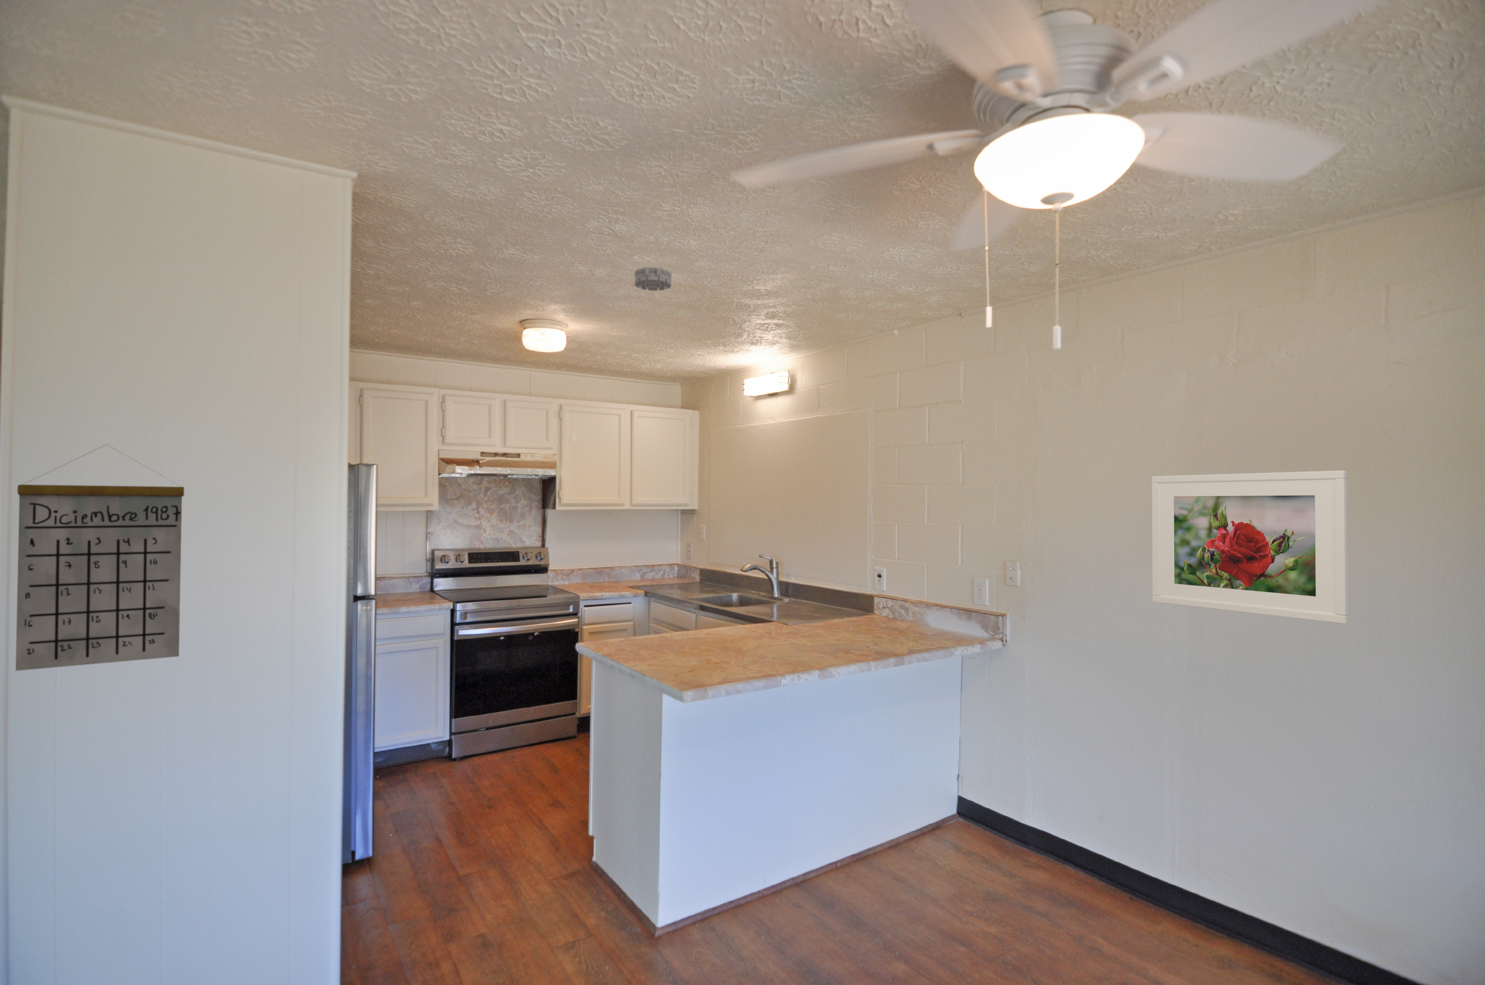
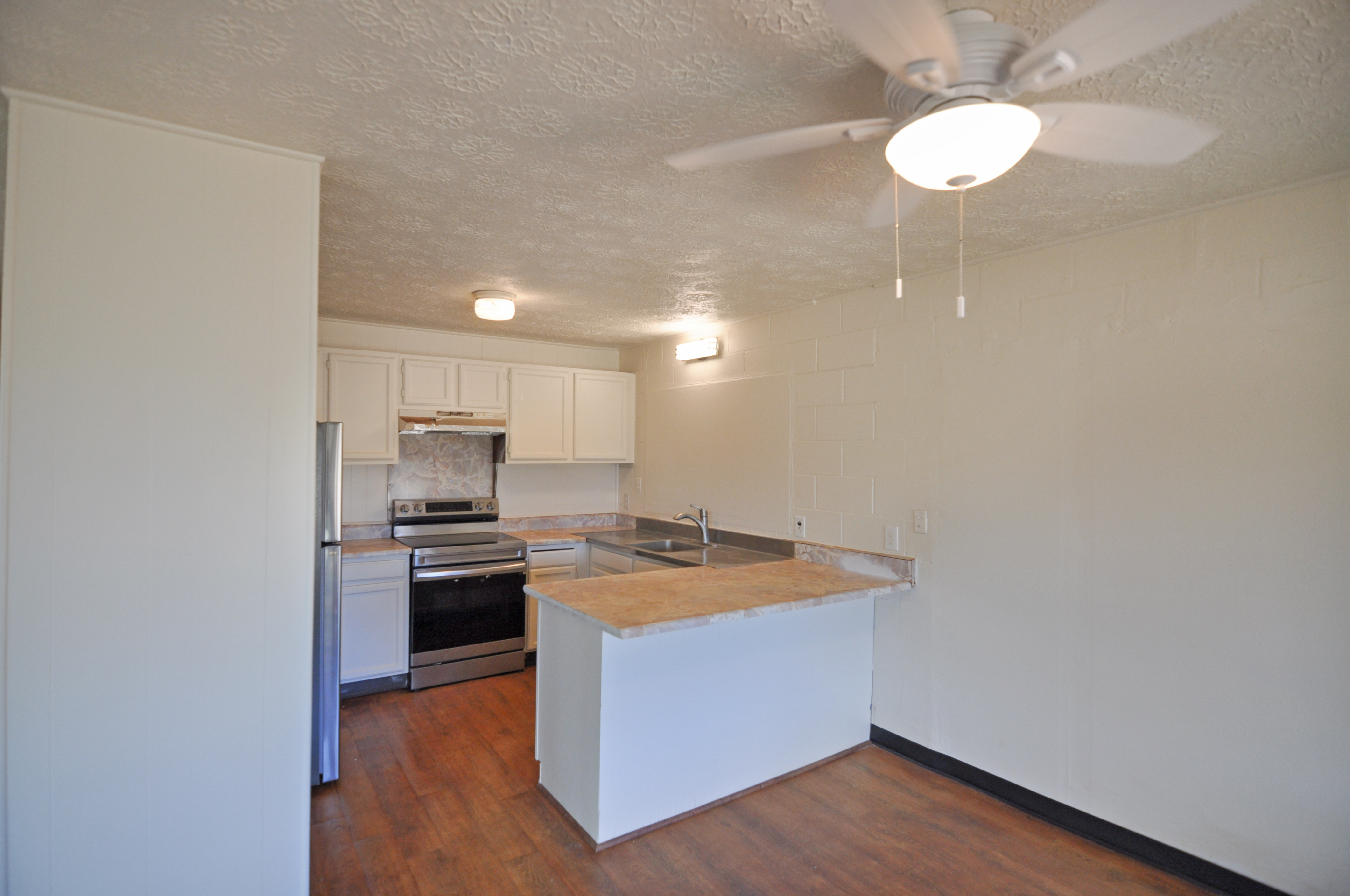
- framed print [1152,471,1349,624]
- smoke detector [634,266,672,291]
- calendar [15,444,185,672]
